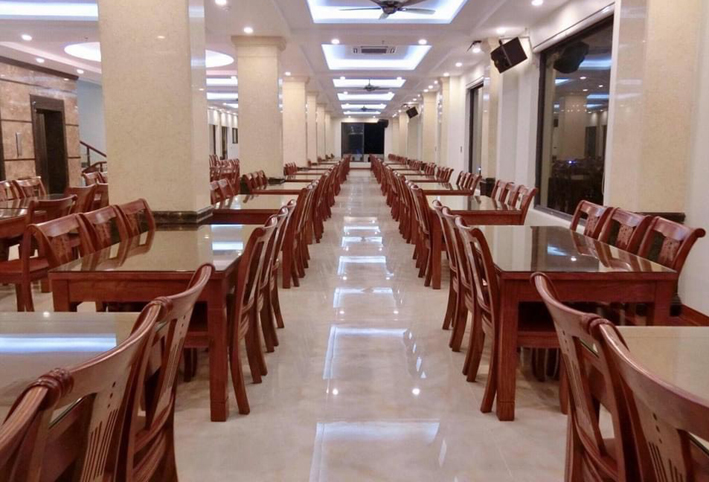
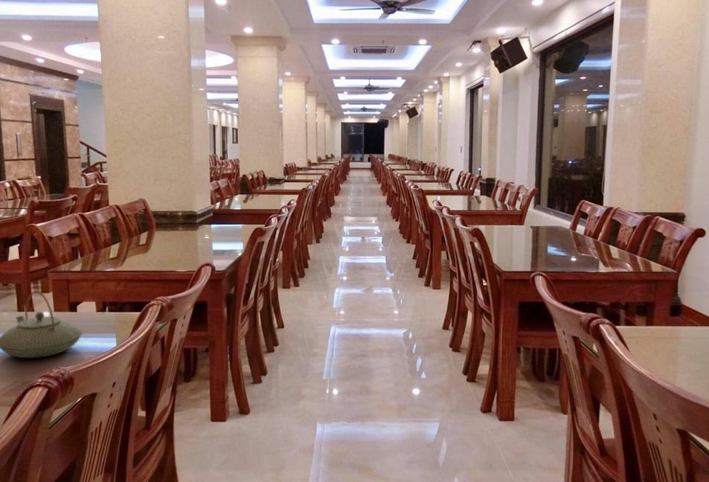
+ teapot [0,290,83,359]
